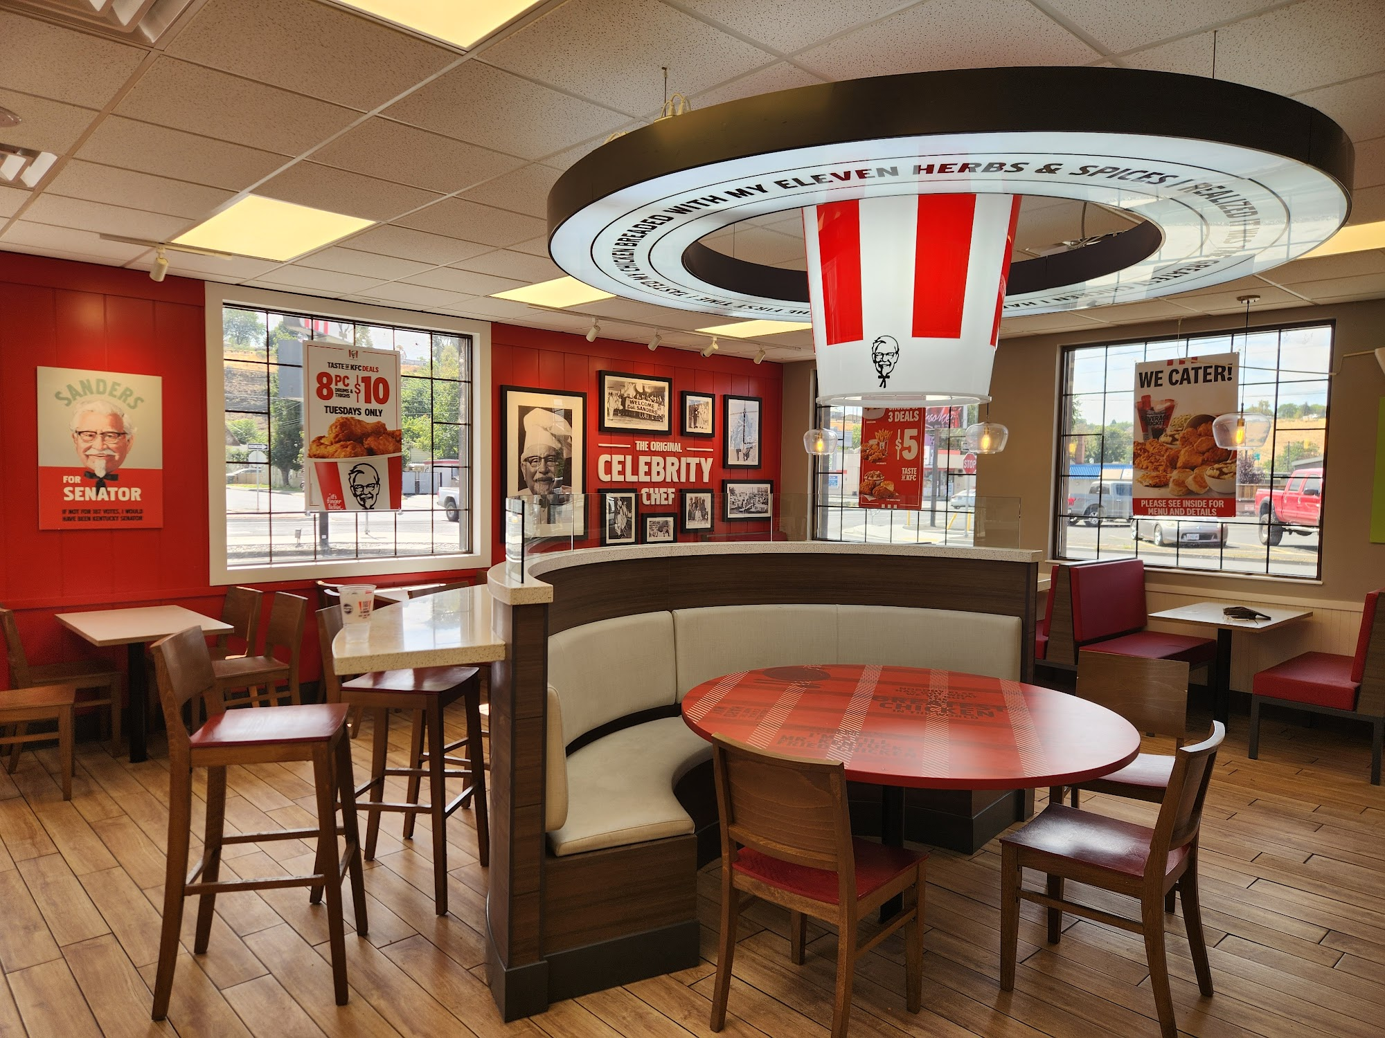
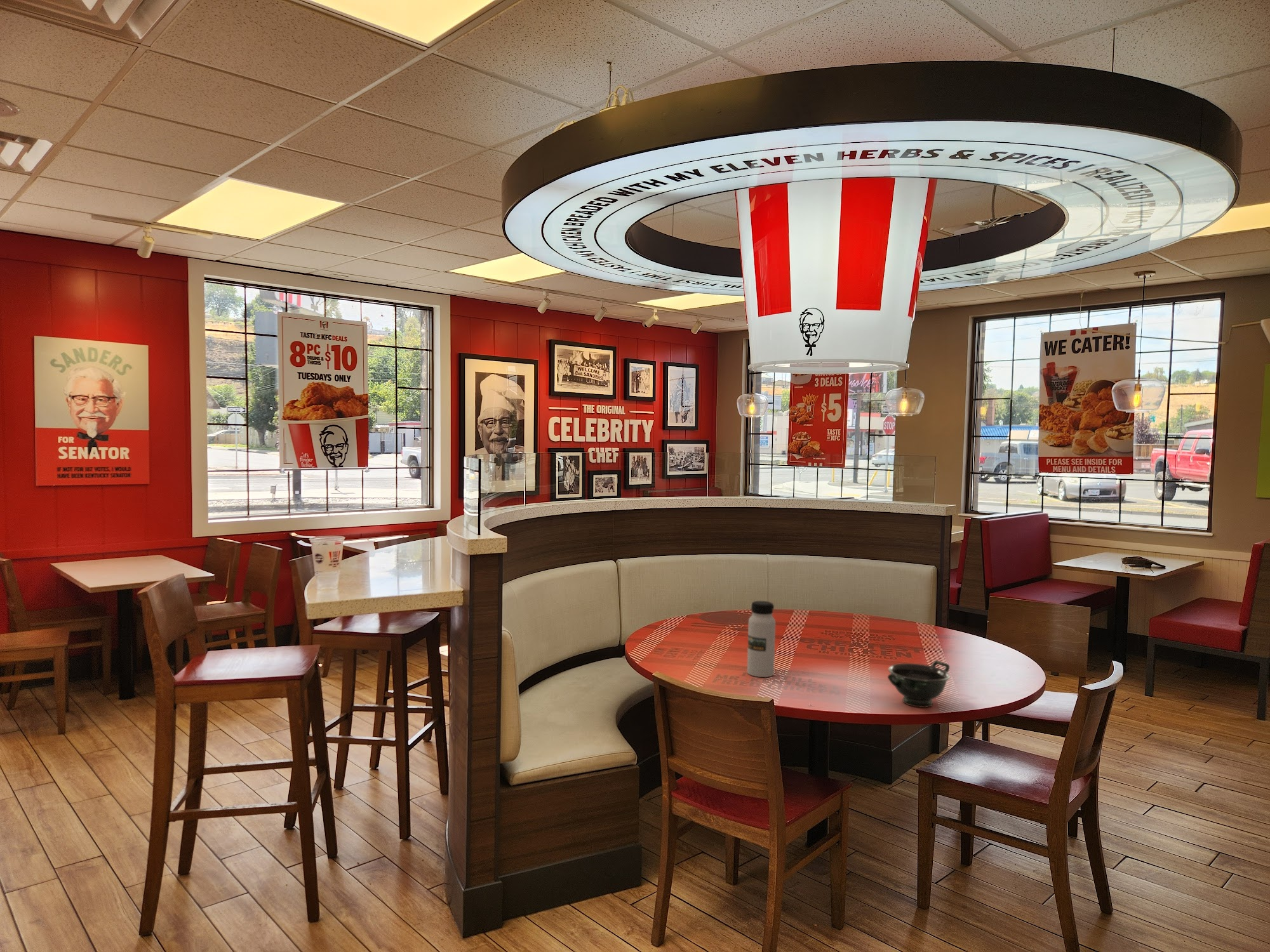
+ water bottle [747,600,776,678]
+ bowl [887,660,951,708]
